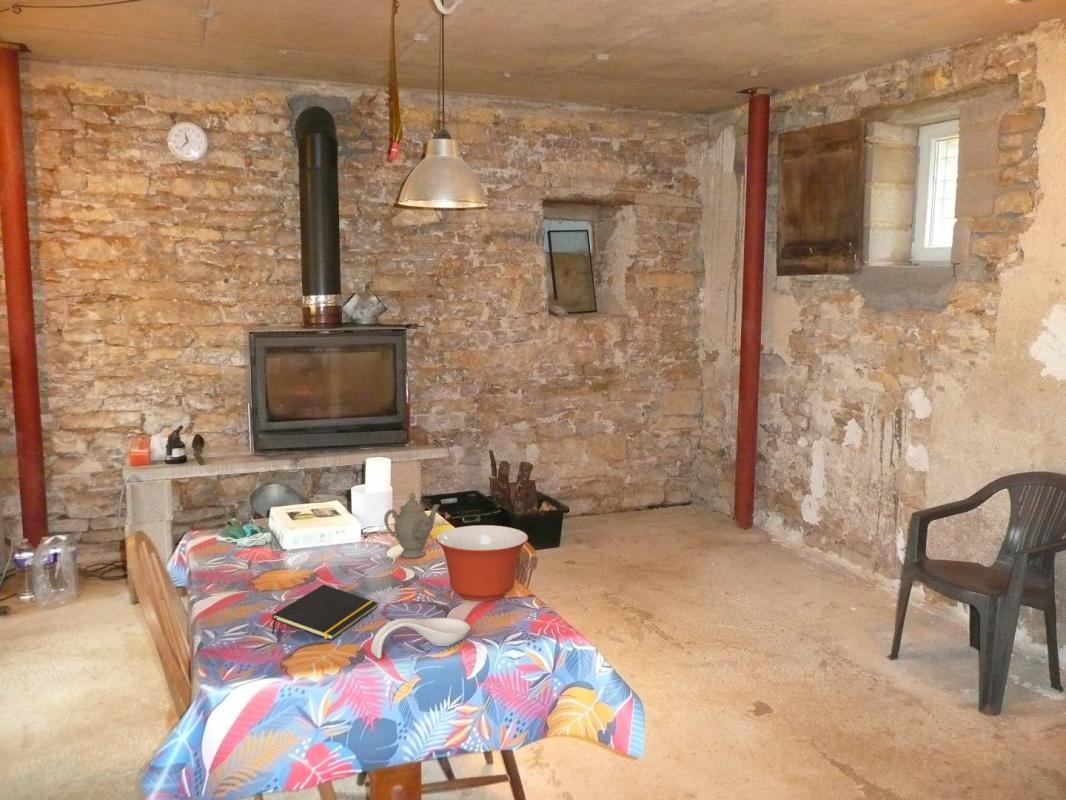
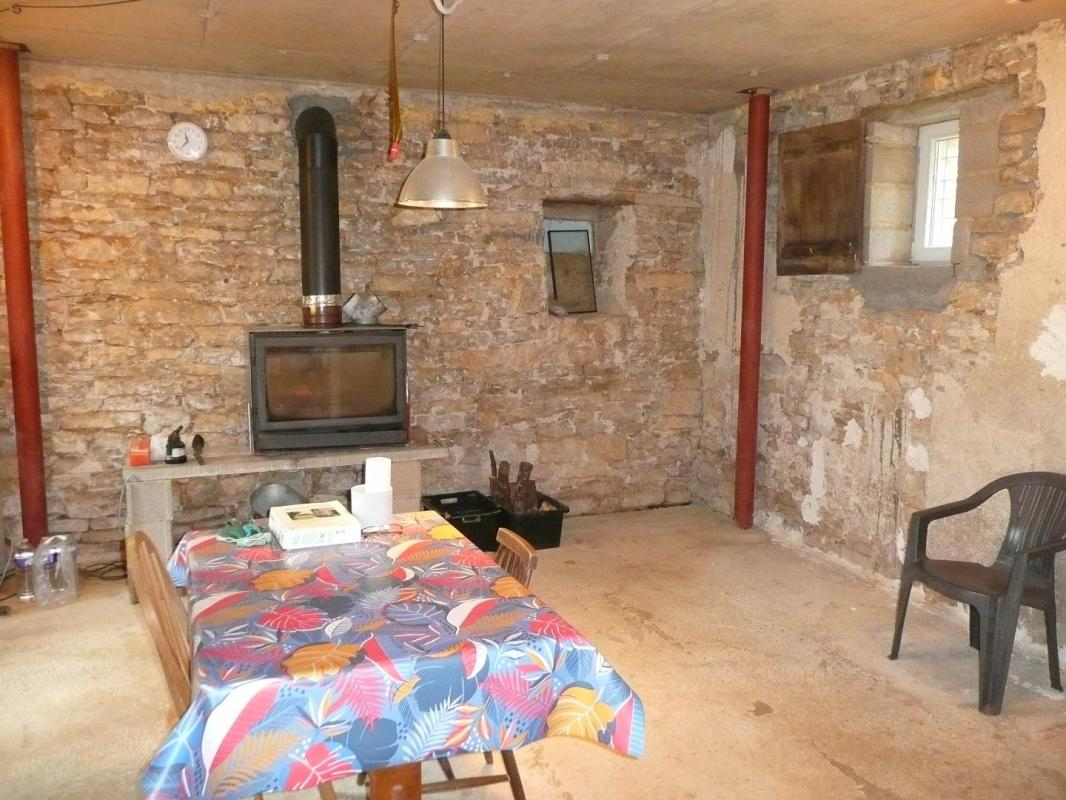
- spoon rest [370,617,471,659]
- chinaware [383,491,441,559]
- mixing bowl [435,524,529,602]
- notepad [271,584,379,641]
